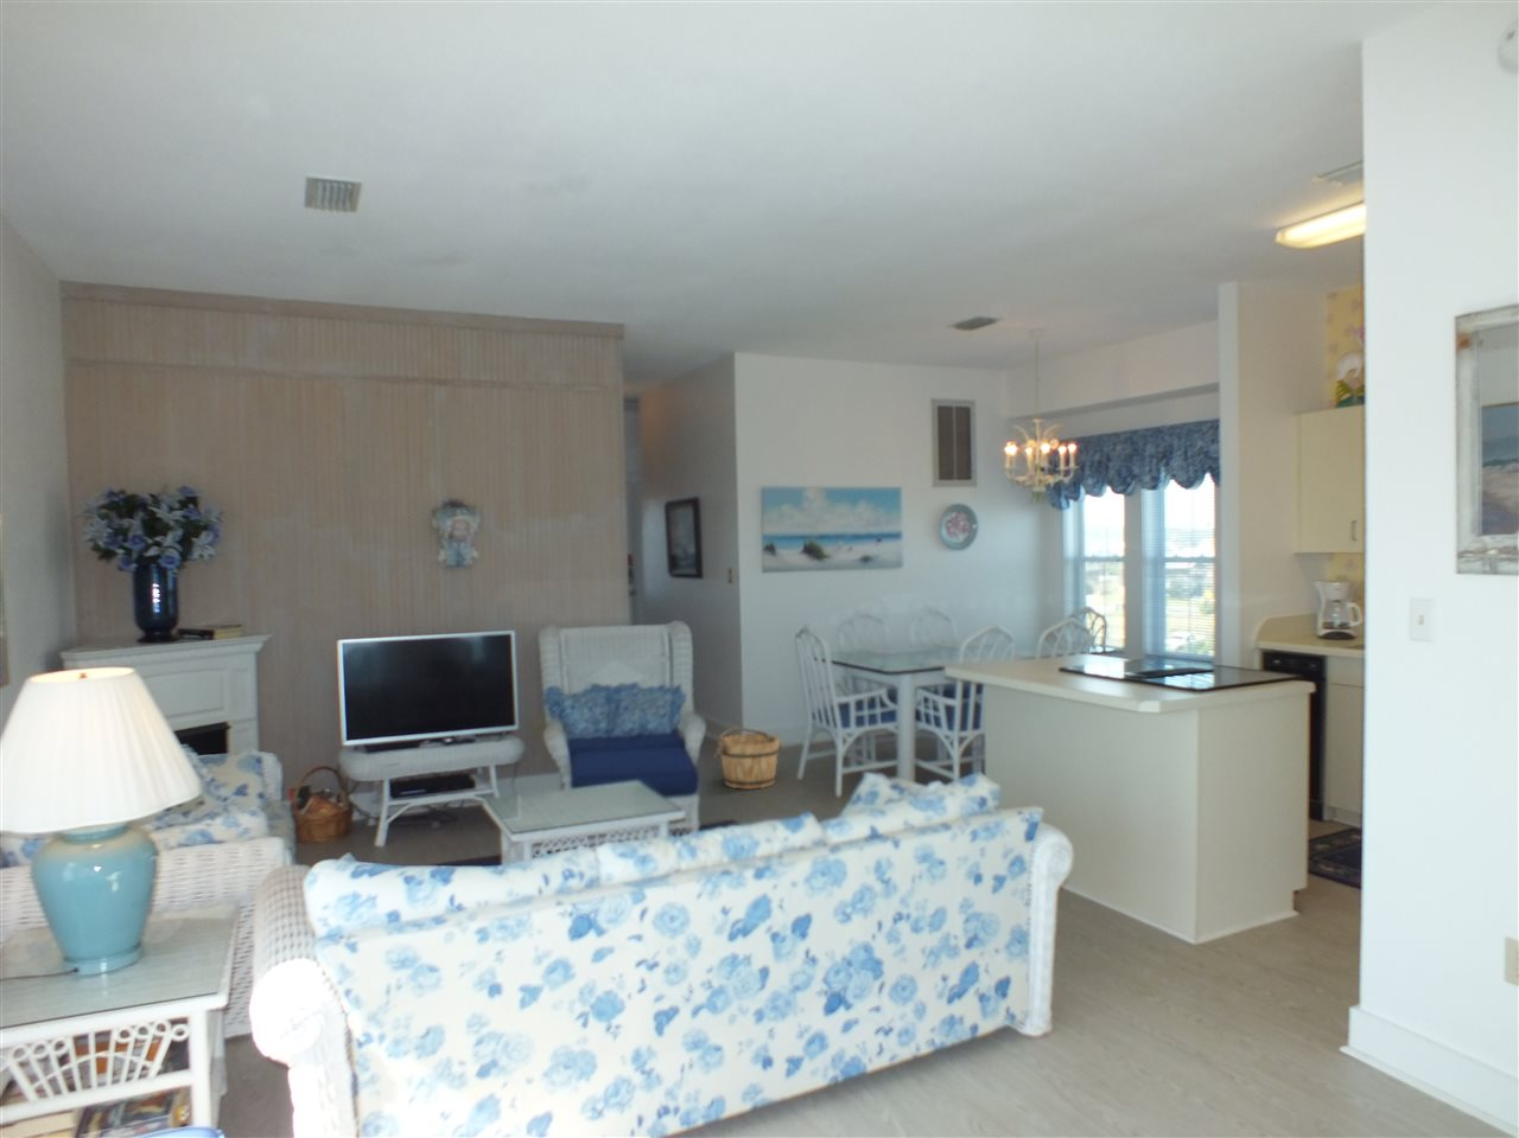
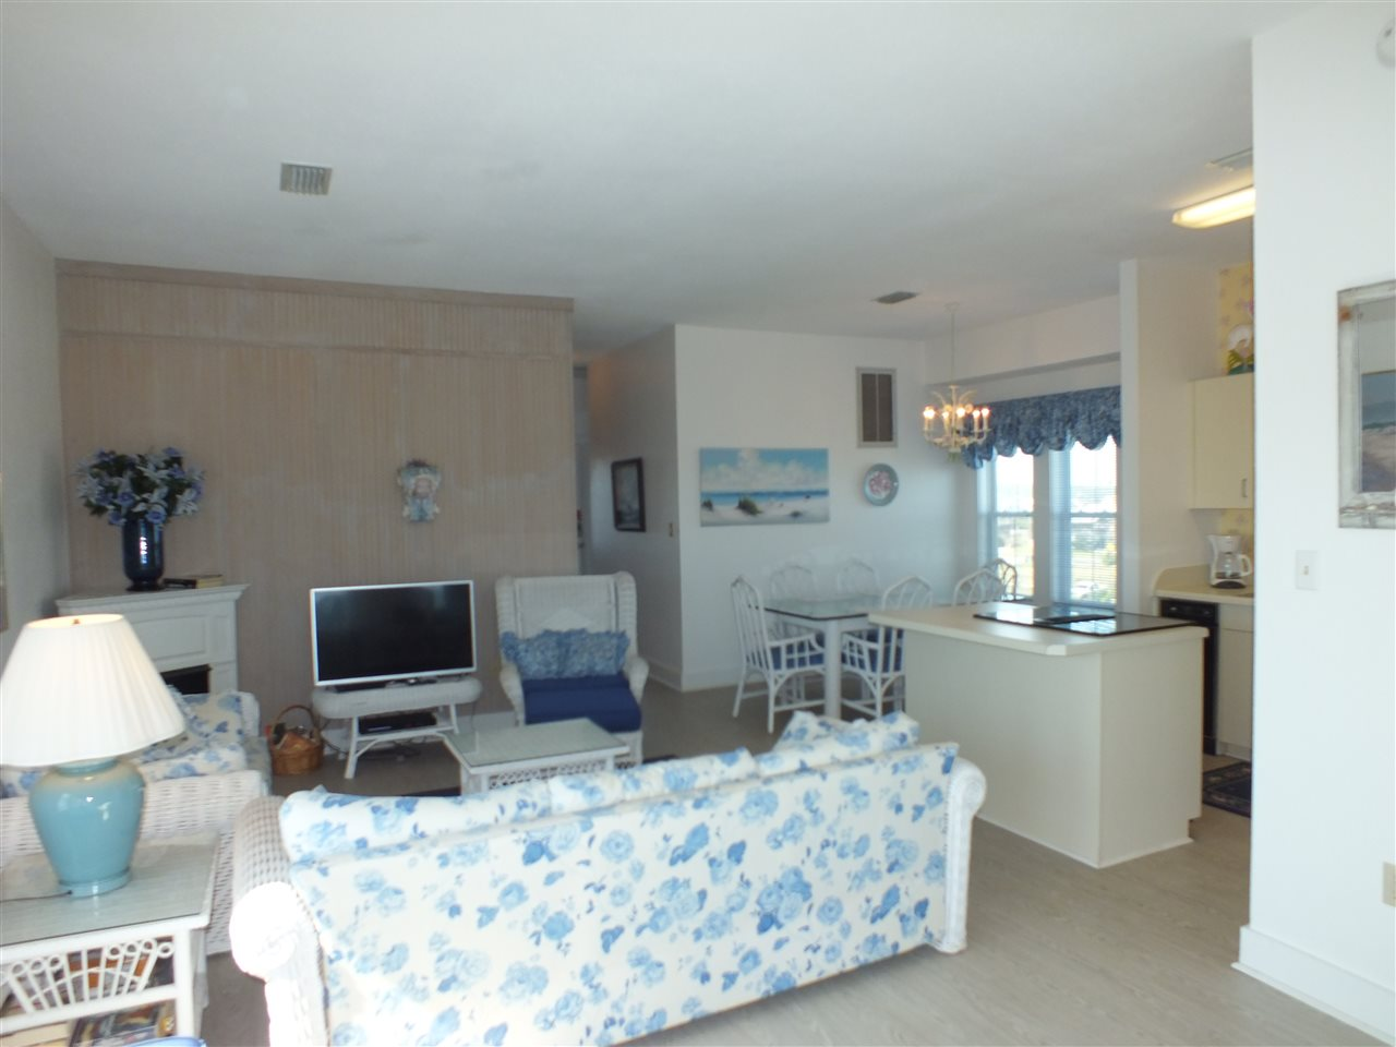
- bucket [712,726,786,790]
